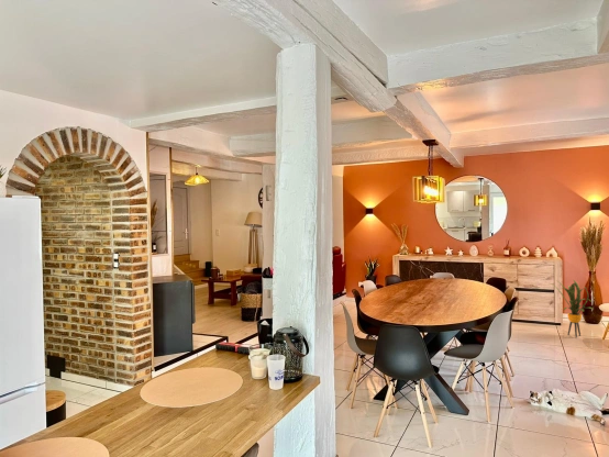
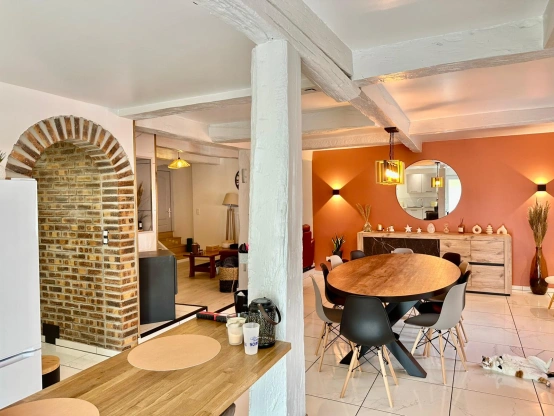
- house plant [550,279,595,338]
